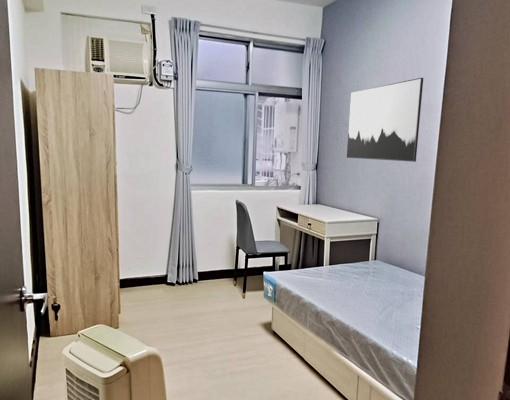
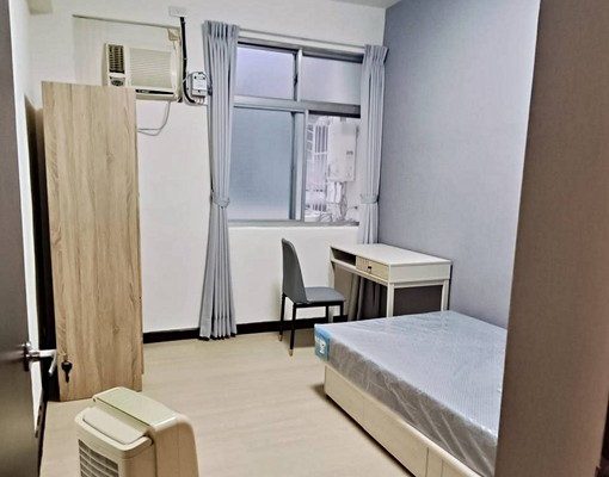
- wall art [346,77,424,163]
